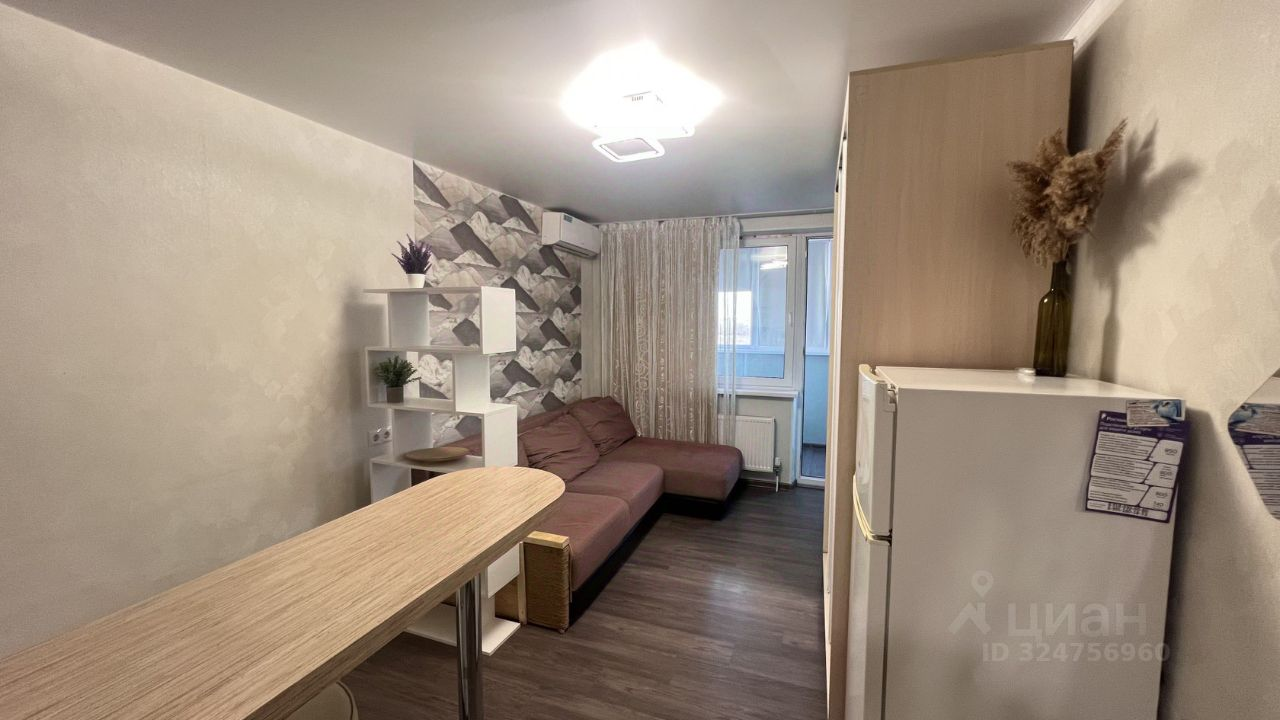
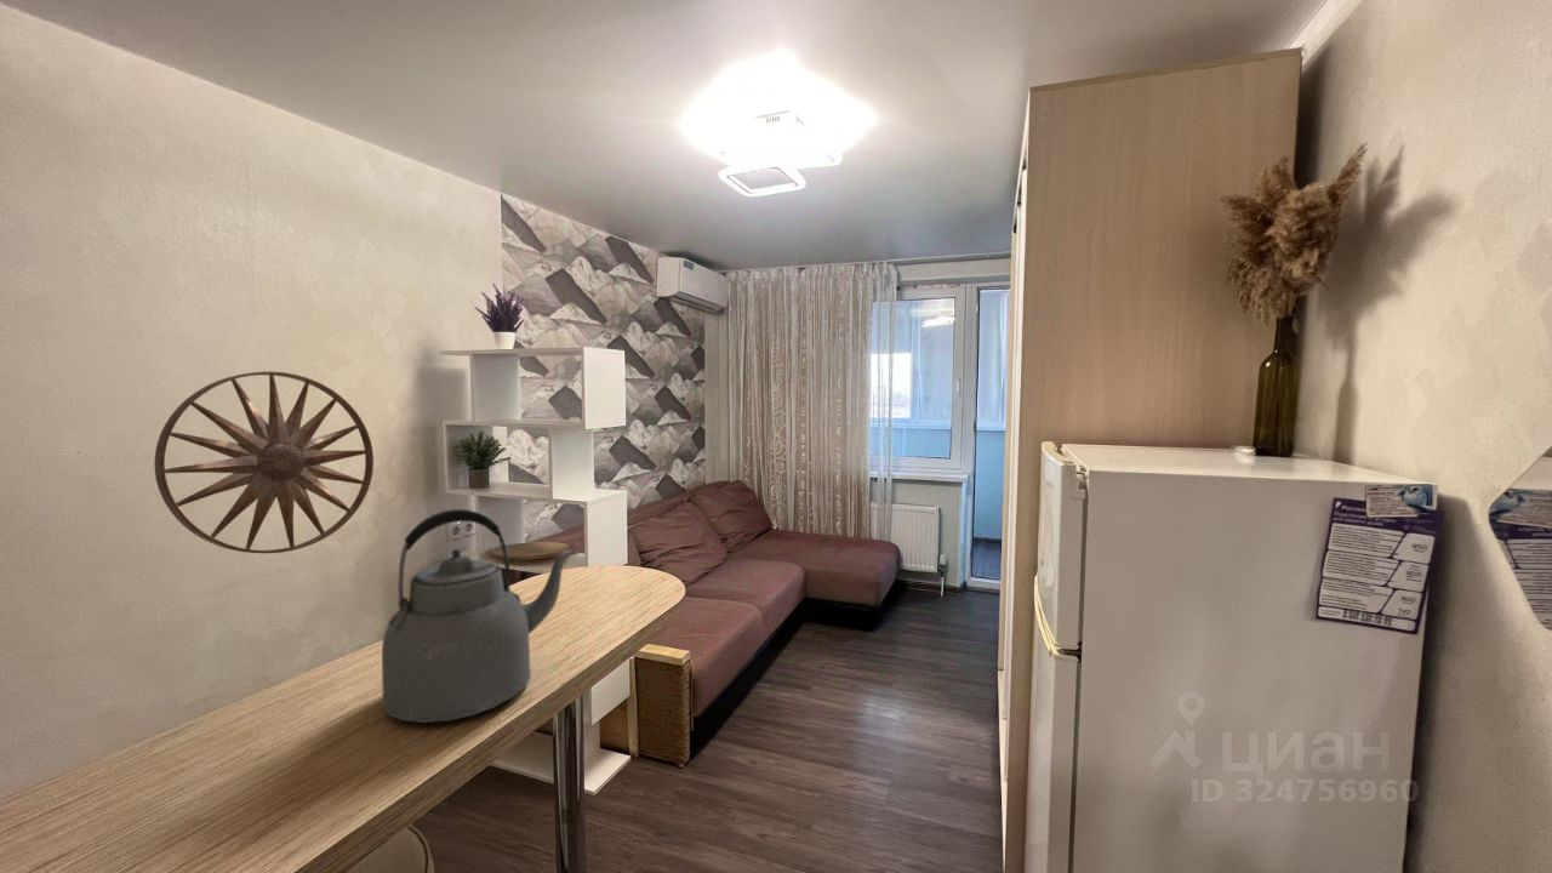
+ wall art [153,370,375,554]
+ kettle [381,508,581,724]
